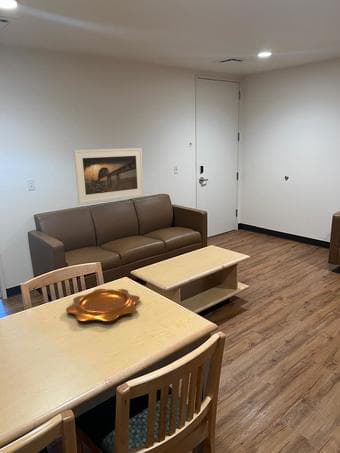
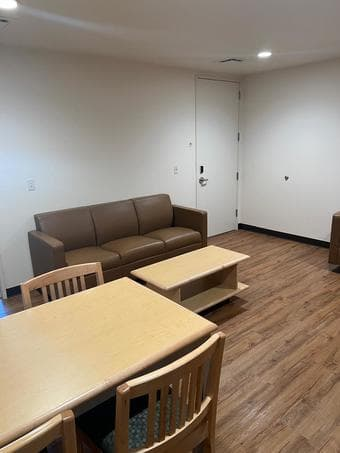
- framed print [73,147,145,205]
- decorative bowl [65,288,141,322]
